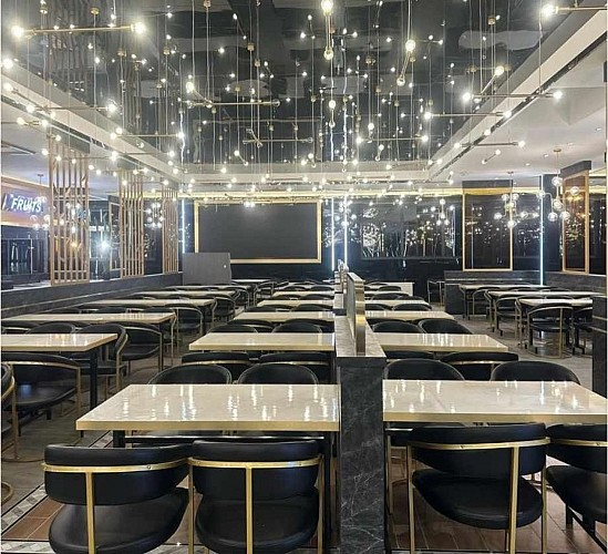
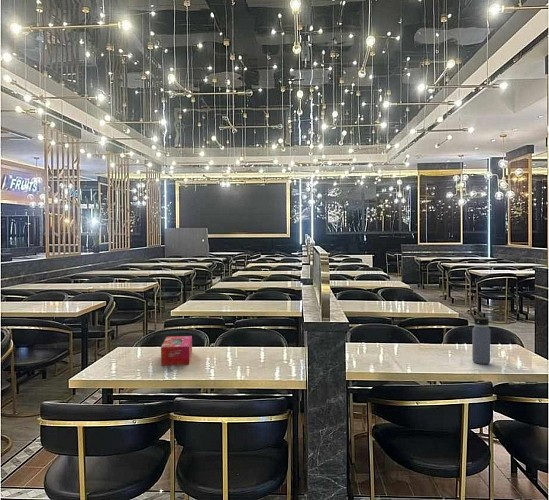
+ water bottle [470,309,491,365]
+ tissue box [160,335,193,366]
